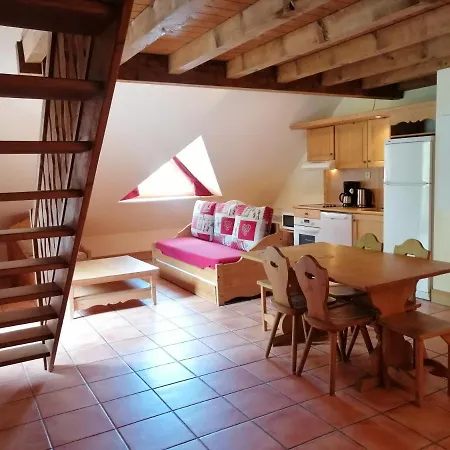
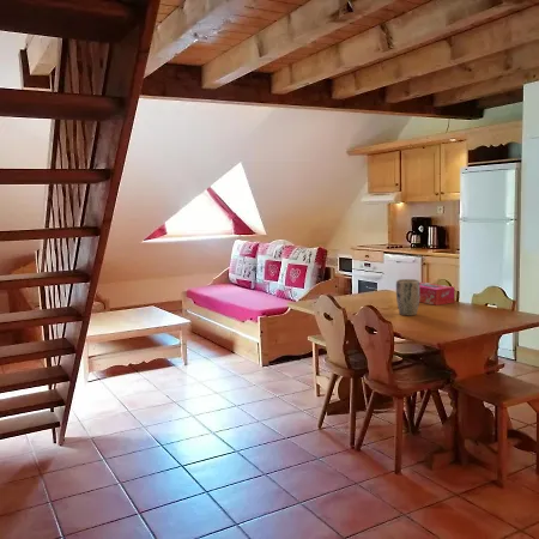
+ tissue box [419,281,456,307]
+ plant pot [395,278,420,317]
